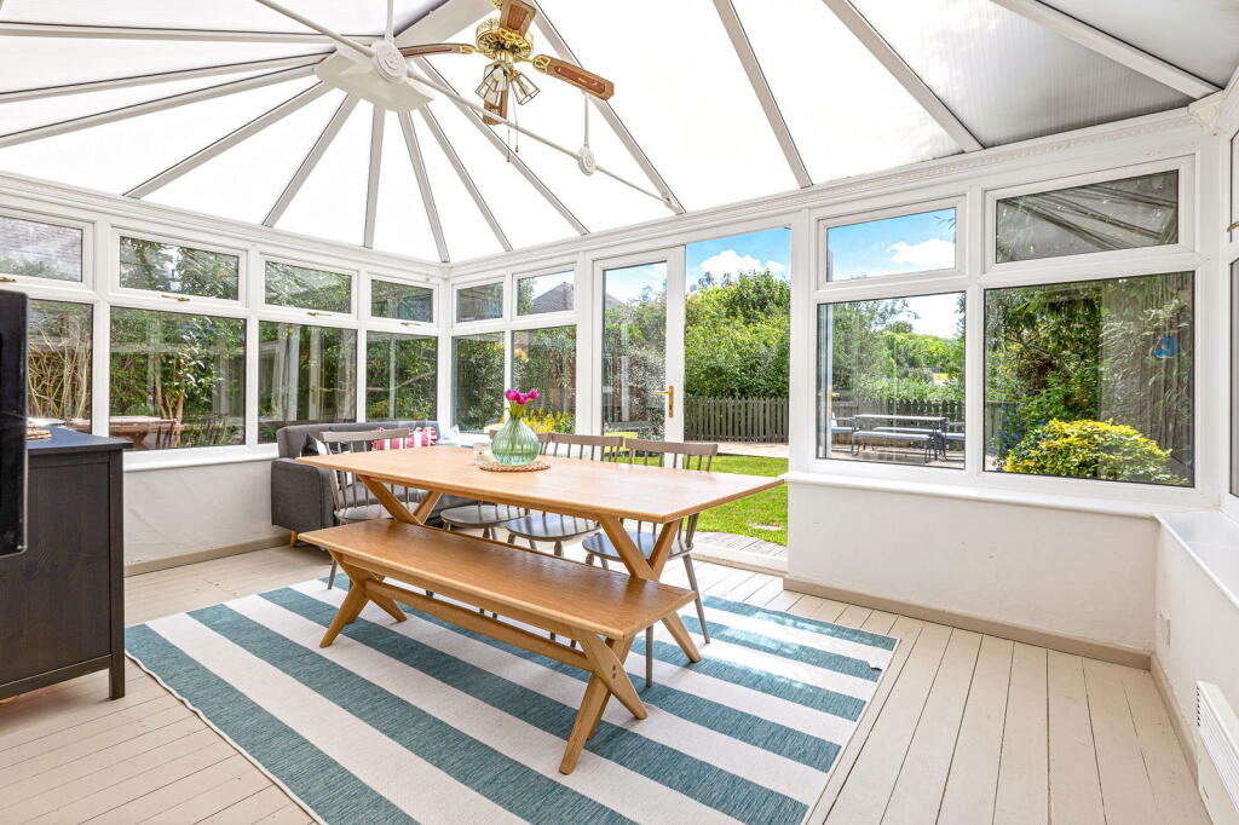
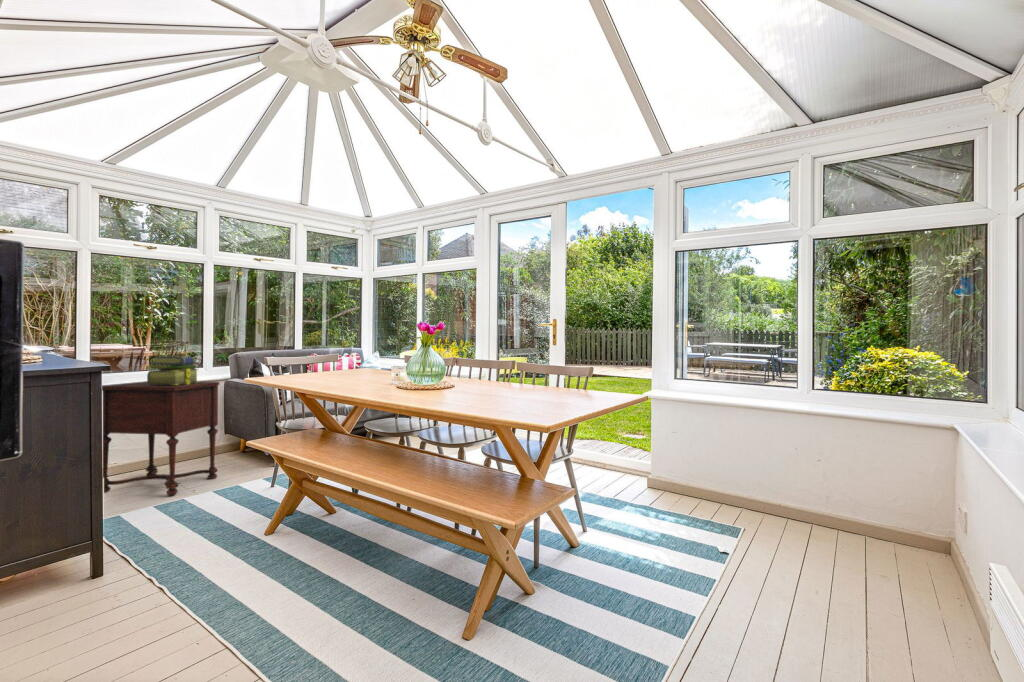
+ side table [101,380,220,497]
+ stack of books [146,355,200,385]
